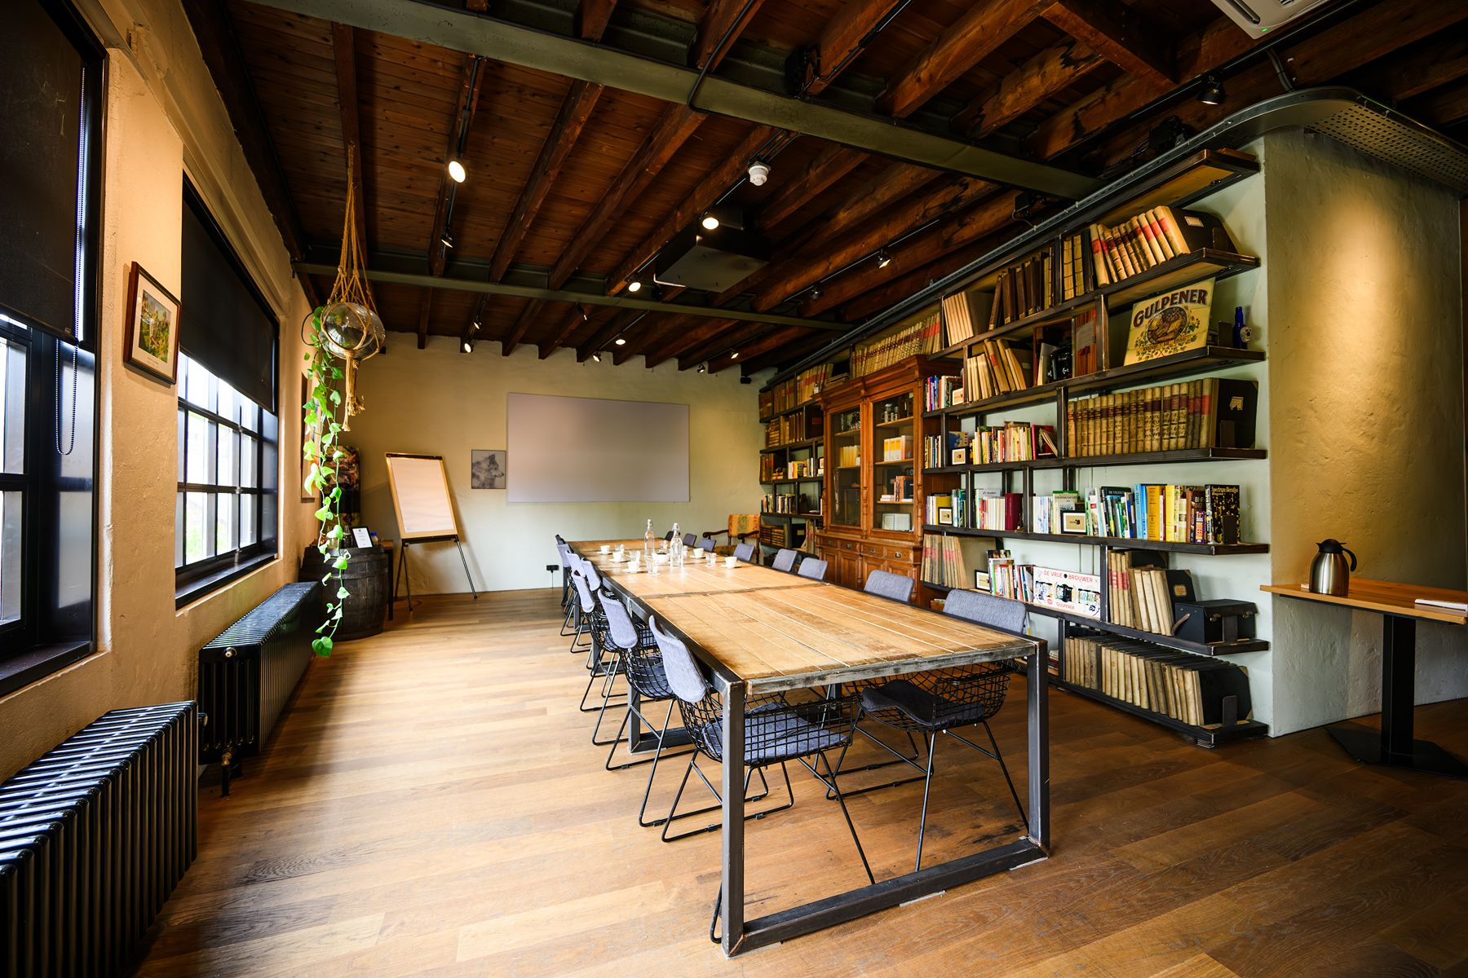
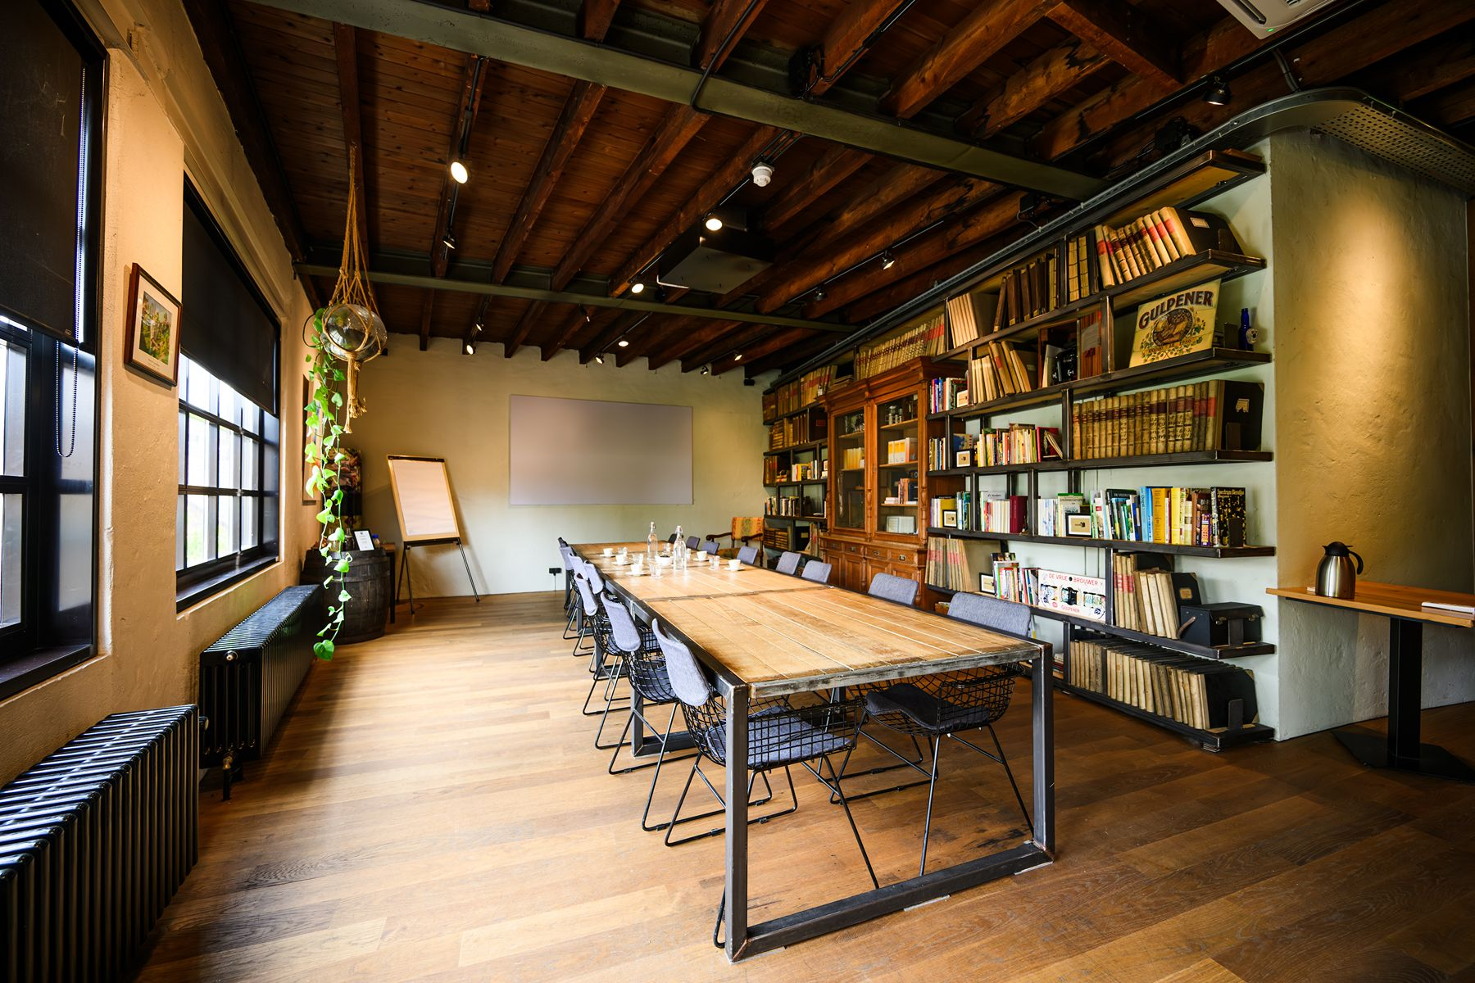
- wall art [471,449,507,490]
